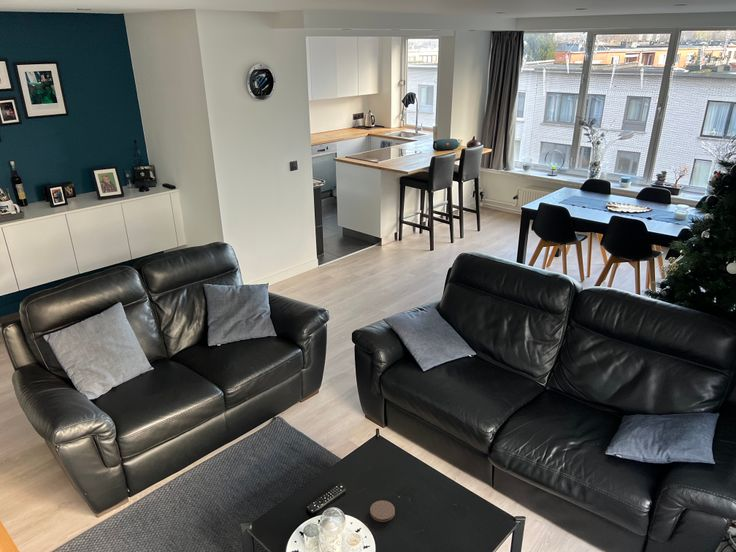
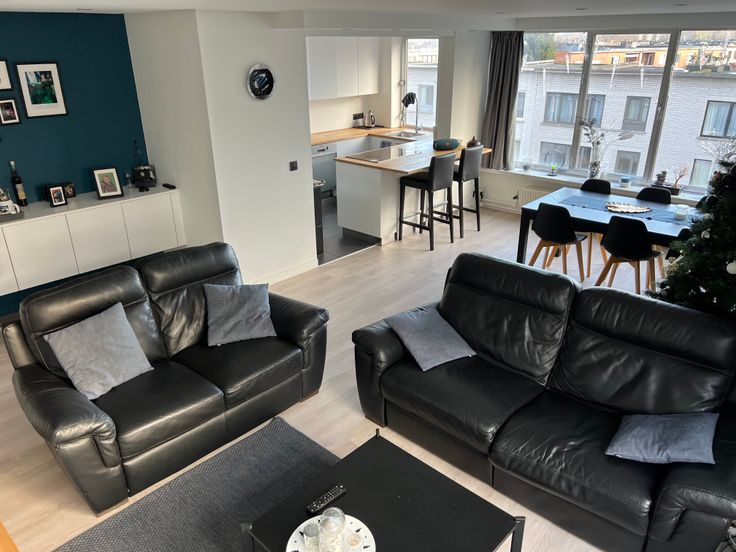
- coaster [369,499,396,523]
